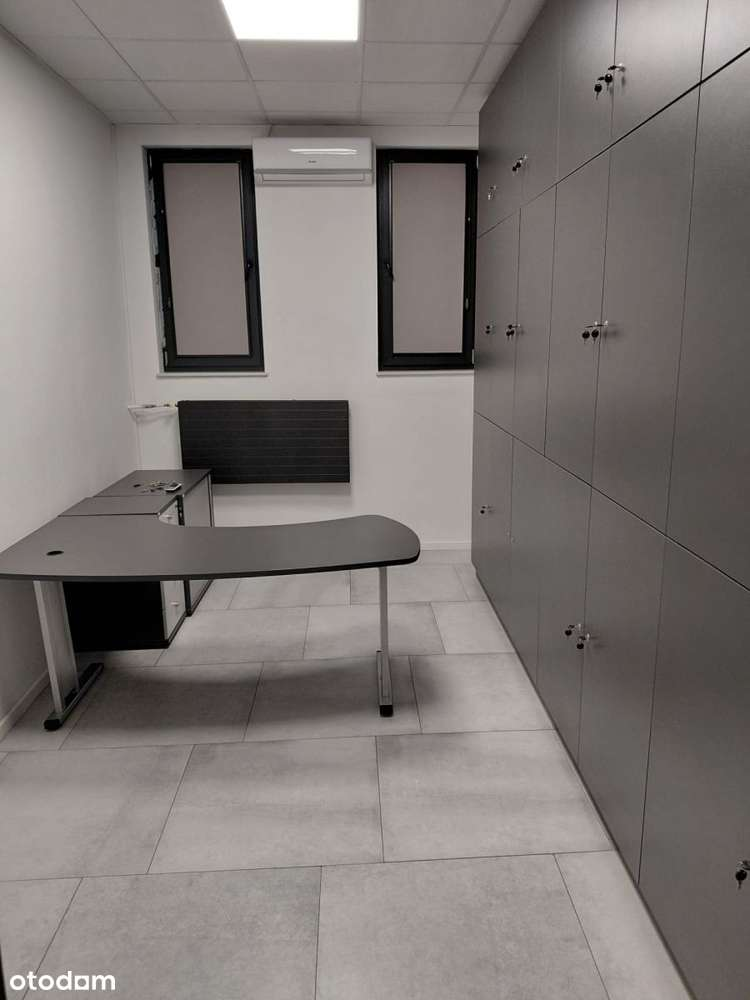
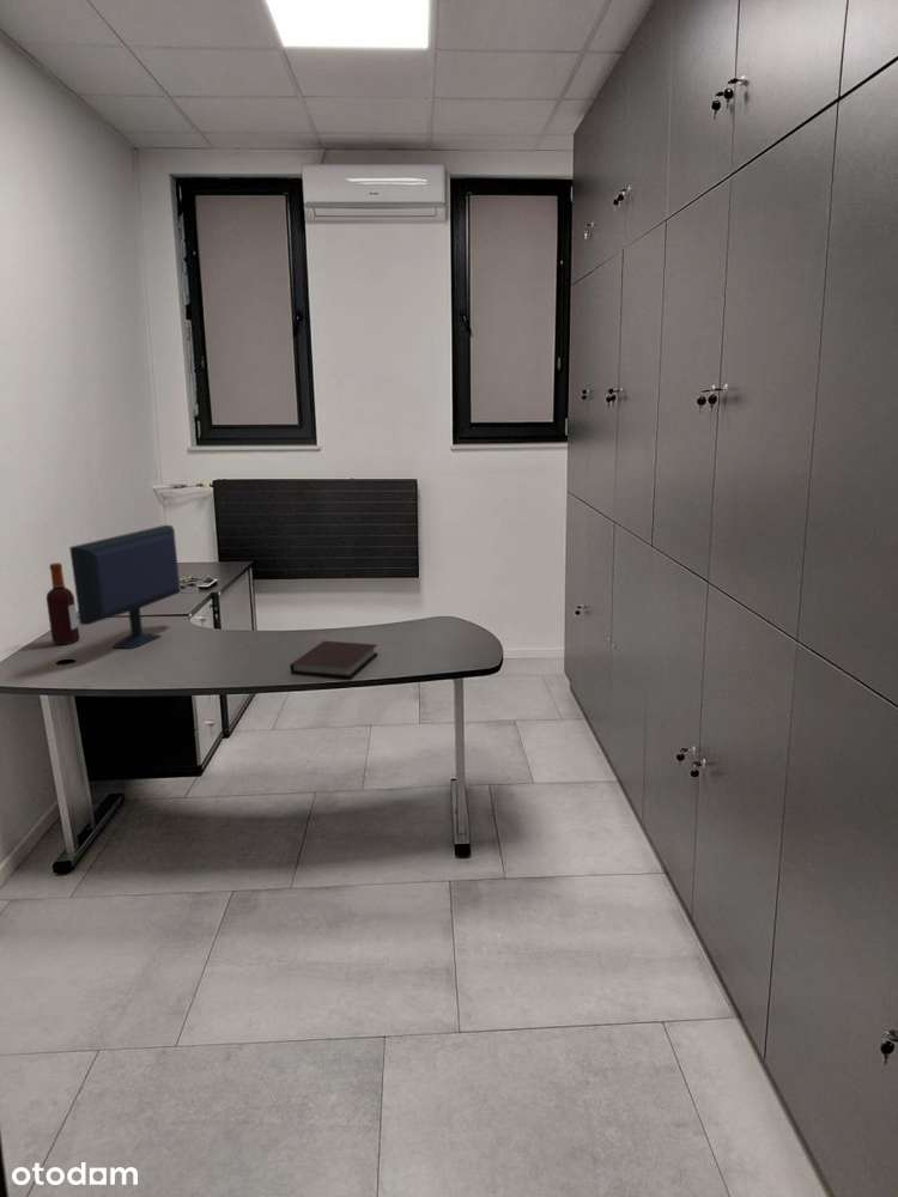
+ notebook [289,640,380,679]
+ bottle [45,561,80,645]
+ computer monitor [68,524,182,650]
